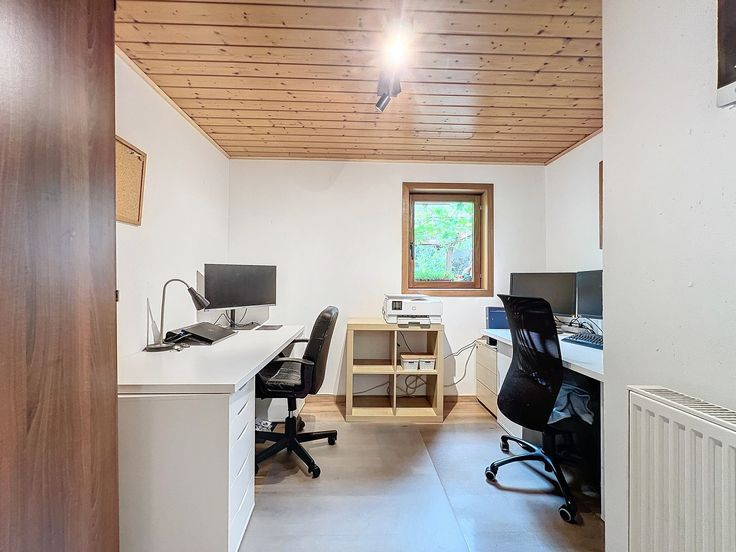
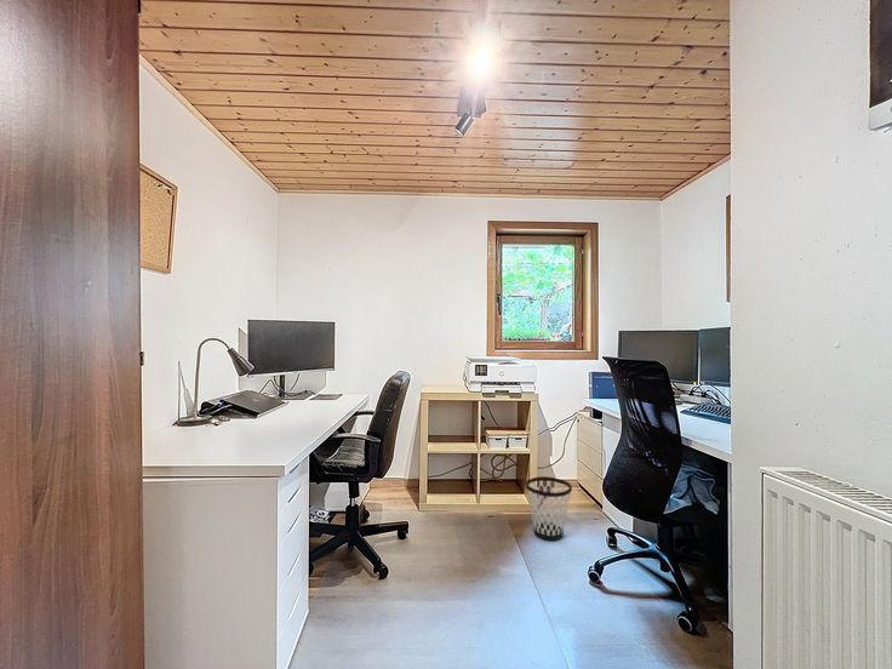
+ wastebasket [525,475,573,542]
